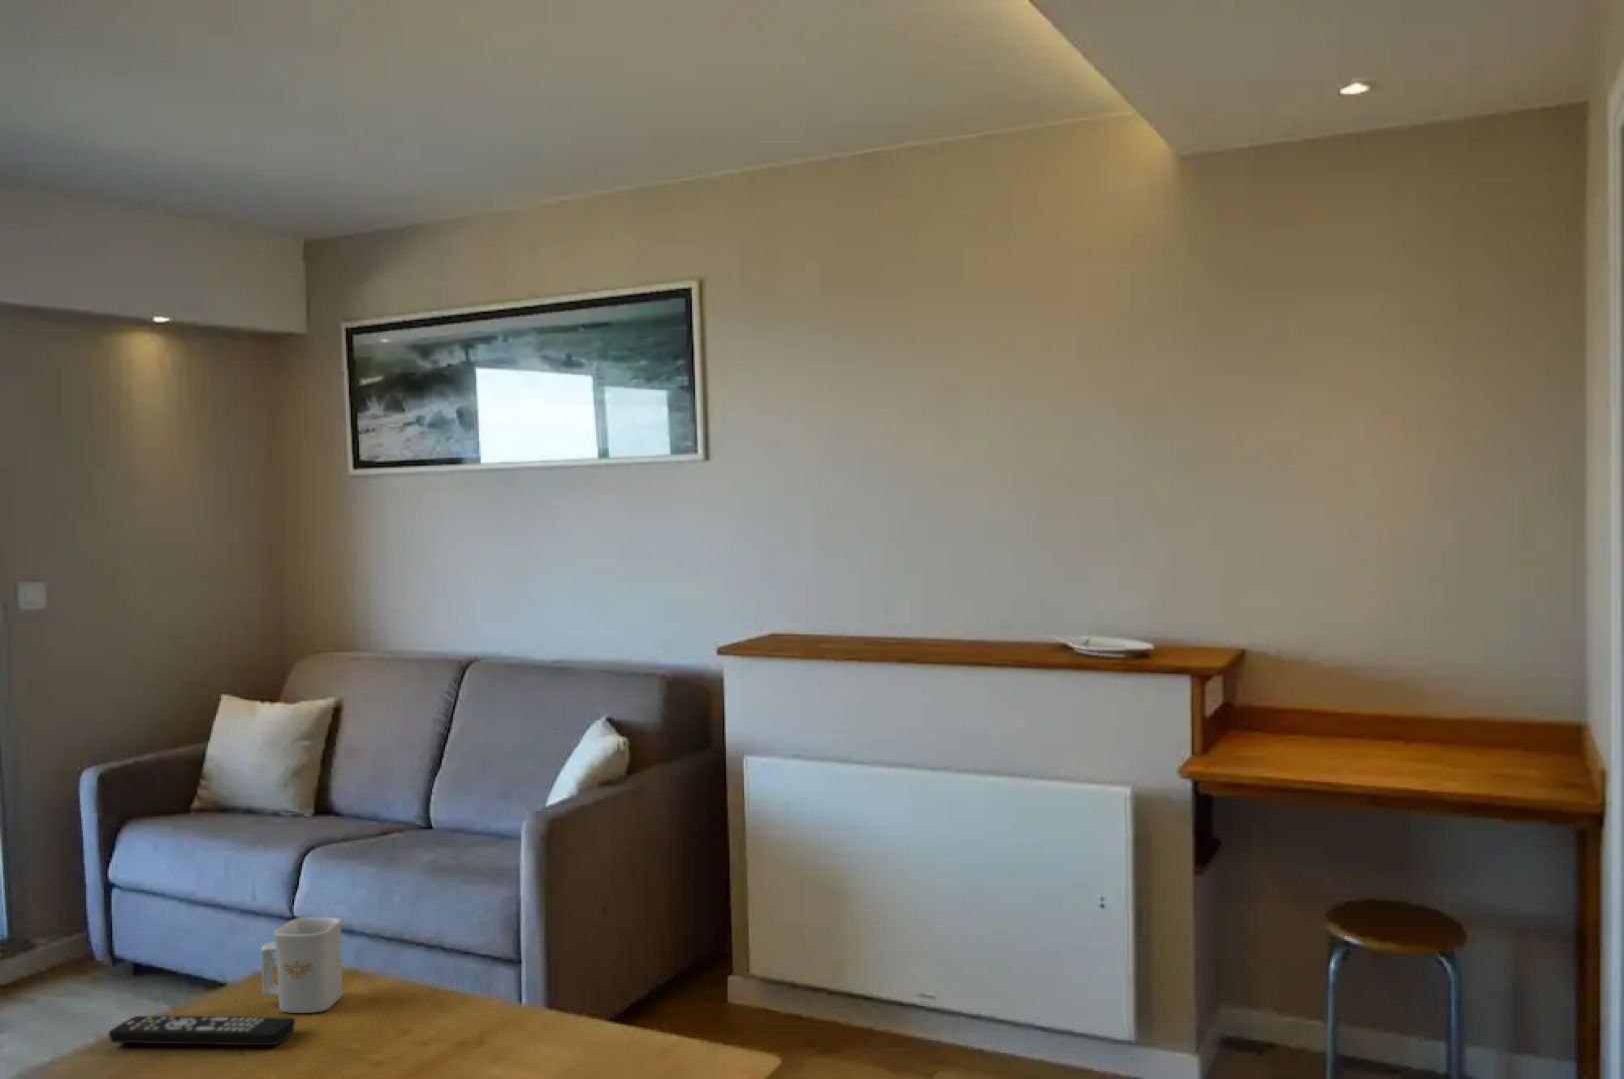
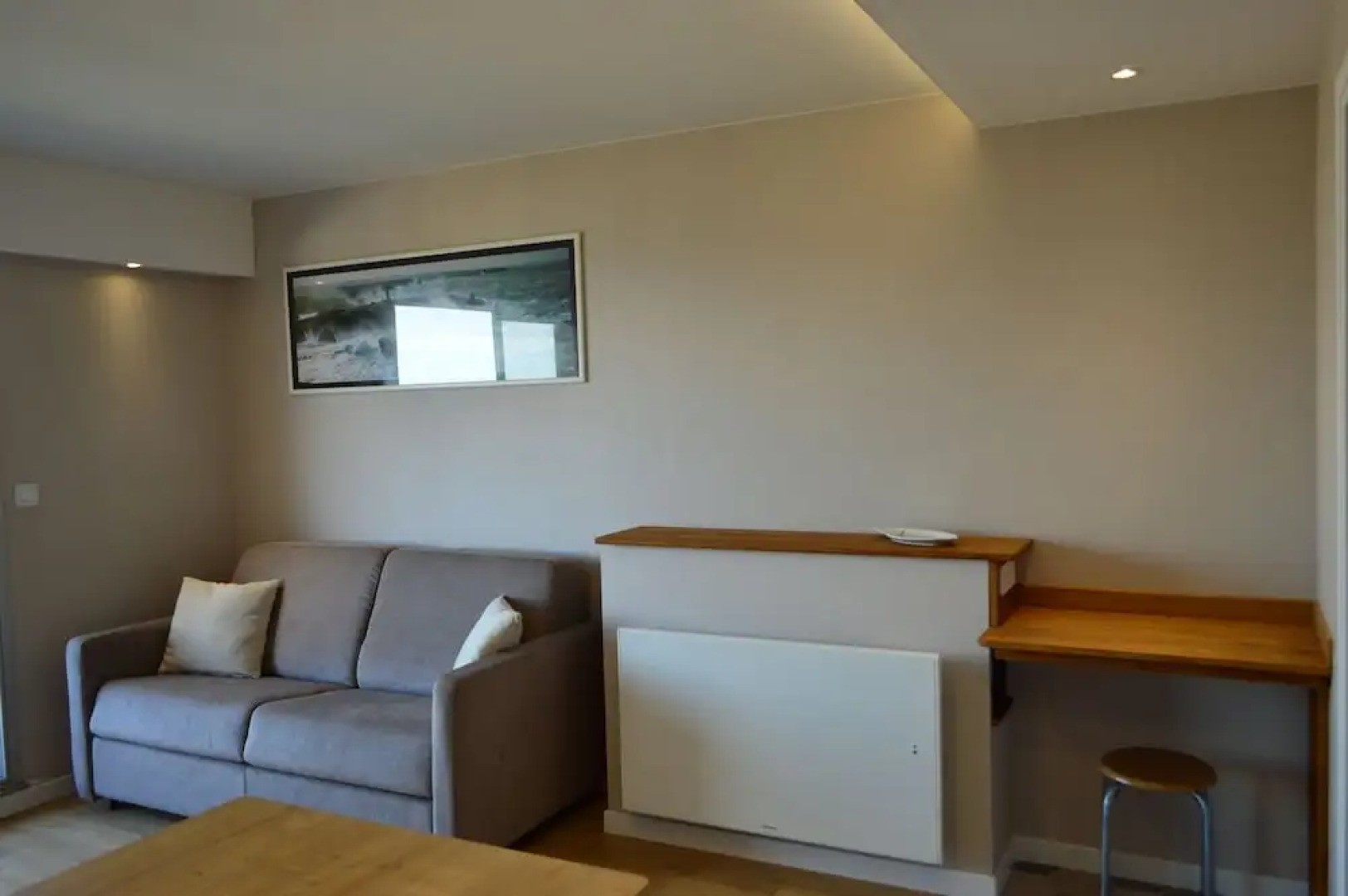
- remote control [108,1015,296,1046]
- mug [260,916,345,1014]
